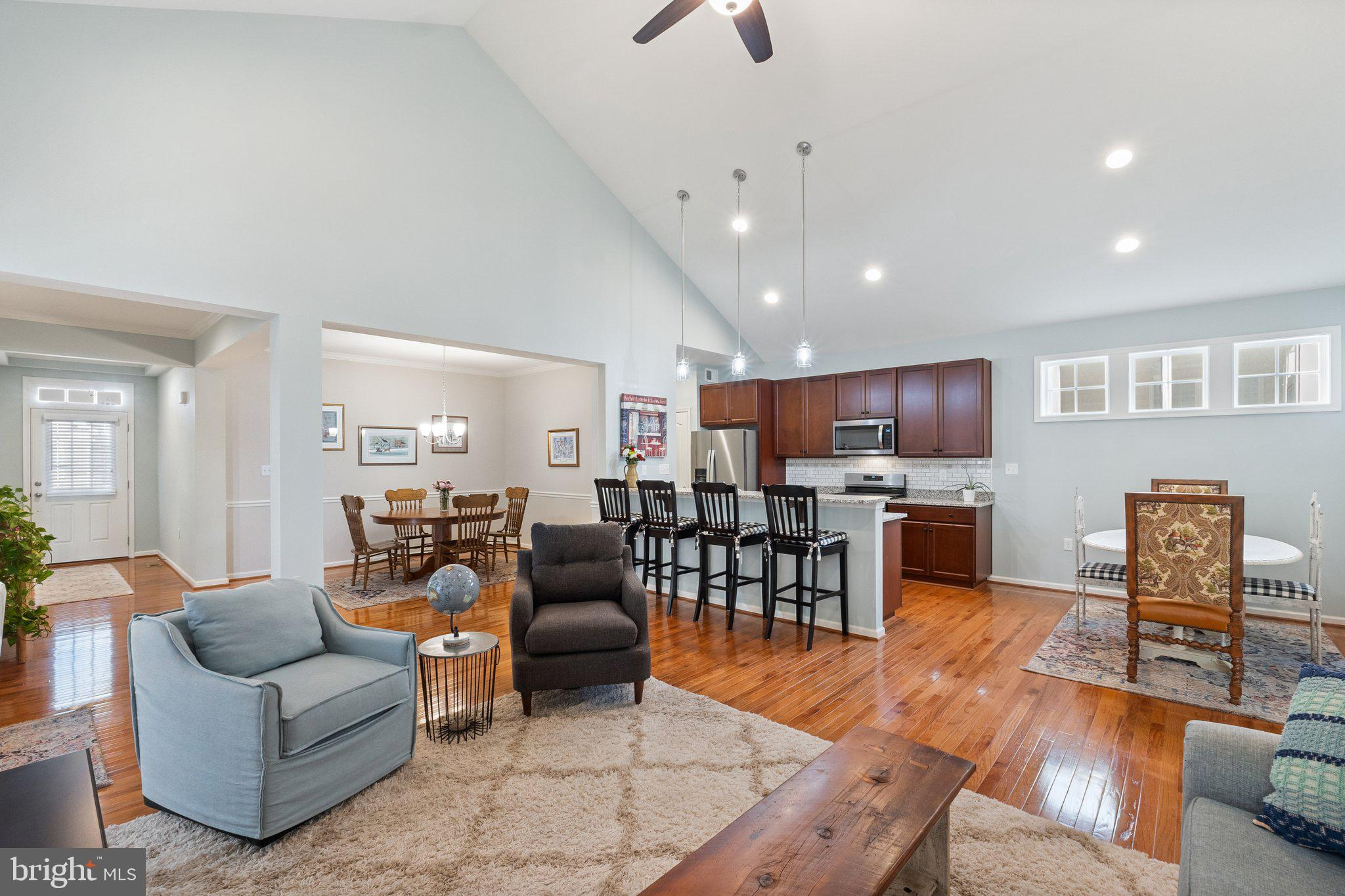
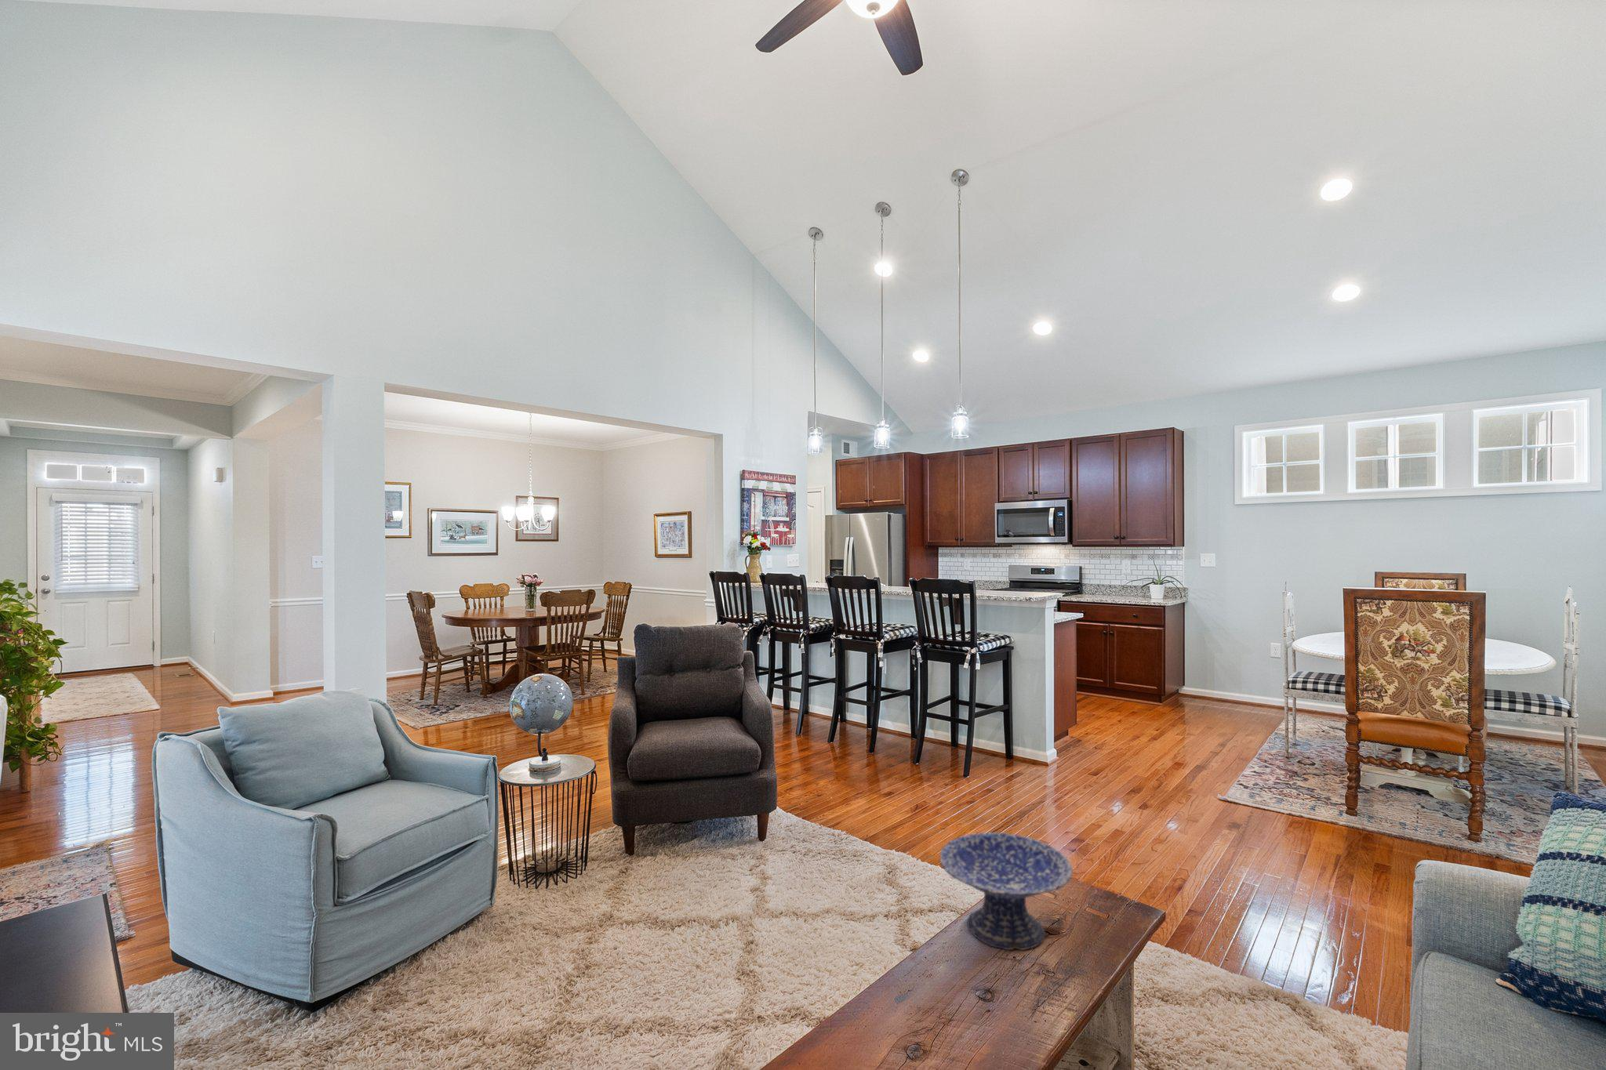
+ decorative bowl [939,831,1073,951]
